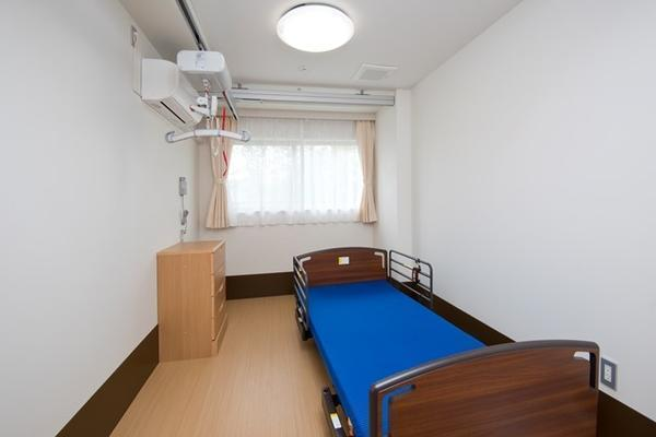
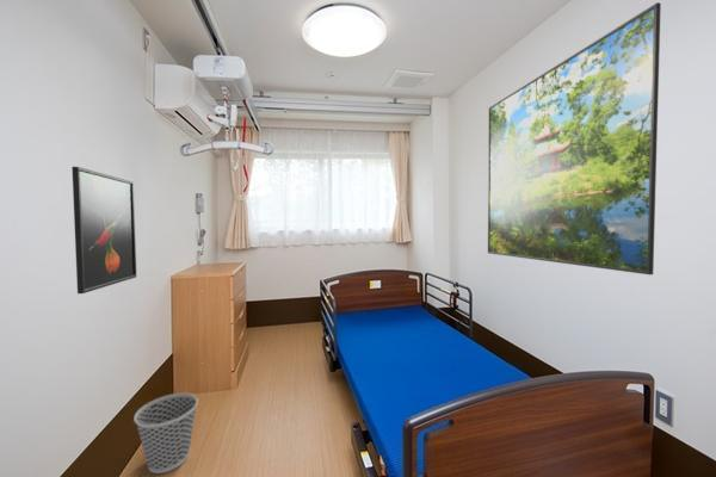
+ wastebasket [132,392,199,475]
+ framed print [487,1,662,275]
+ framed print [70,166,137,295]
